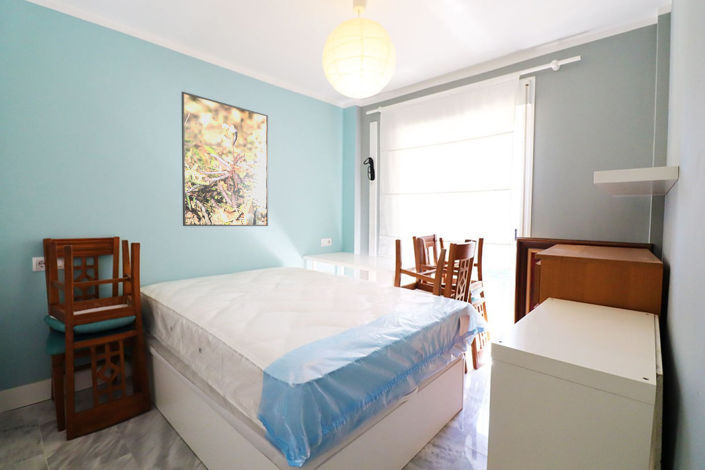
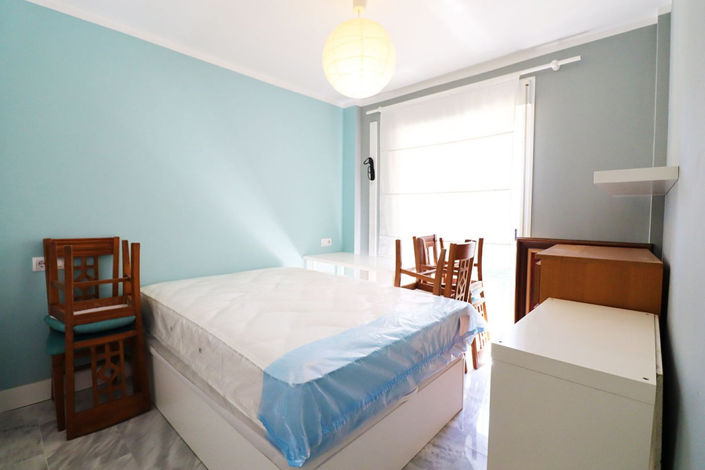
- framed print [180,91,269,227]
